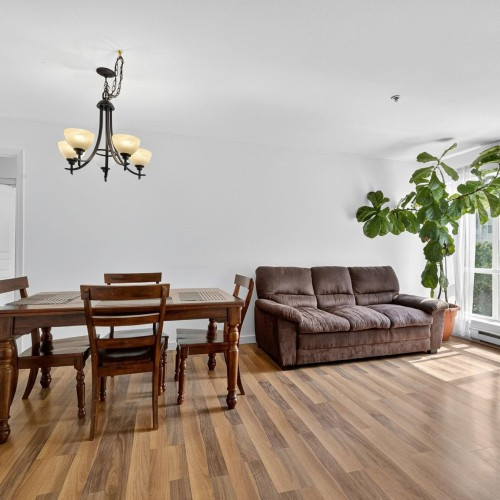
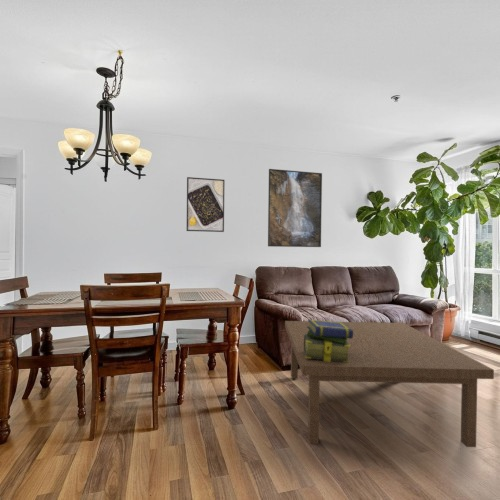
+ coffee table [284,320,495,448]
+ stack of books [304,318,353,363]
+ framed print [186,176,226,233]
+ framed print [267,168,323,248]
